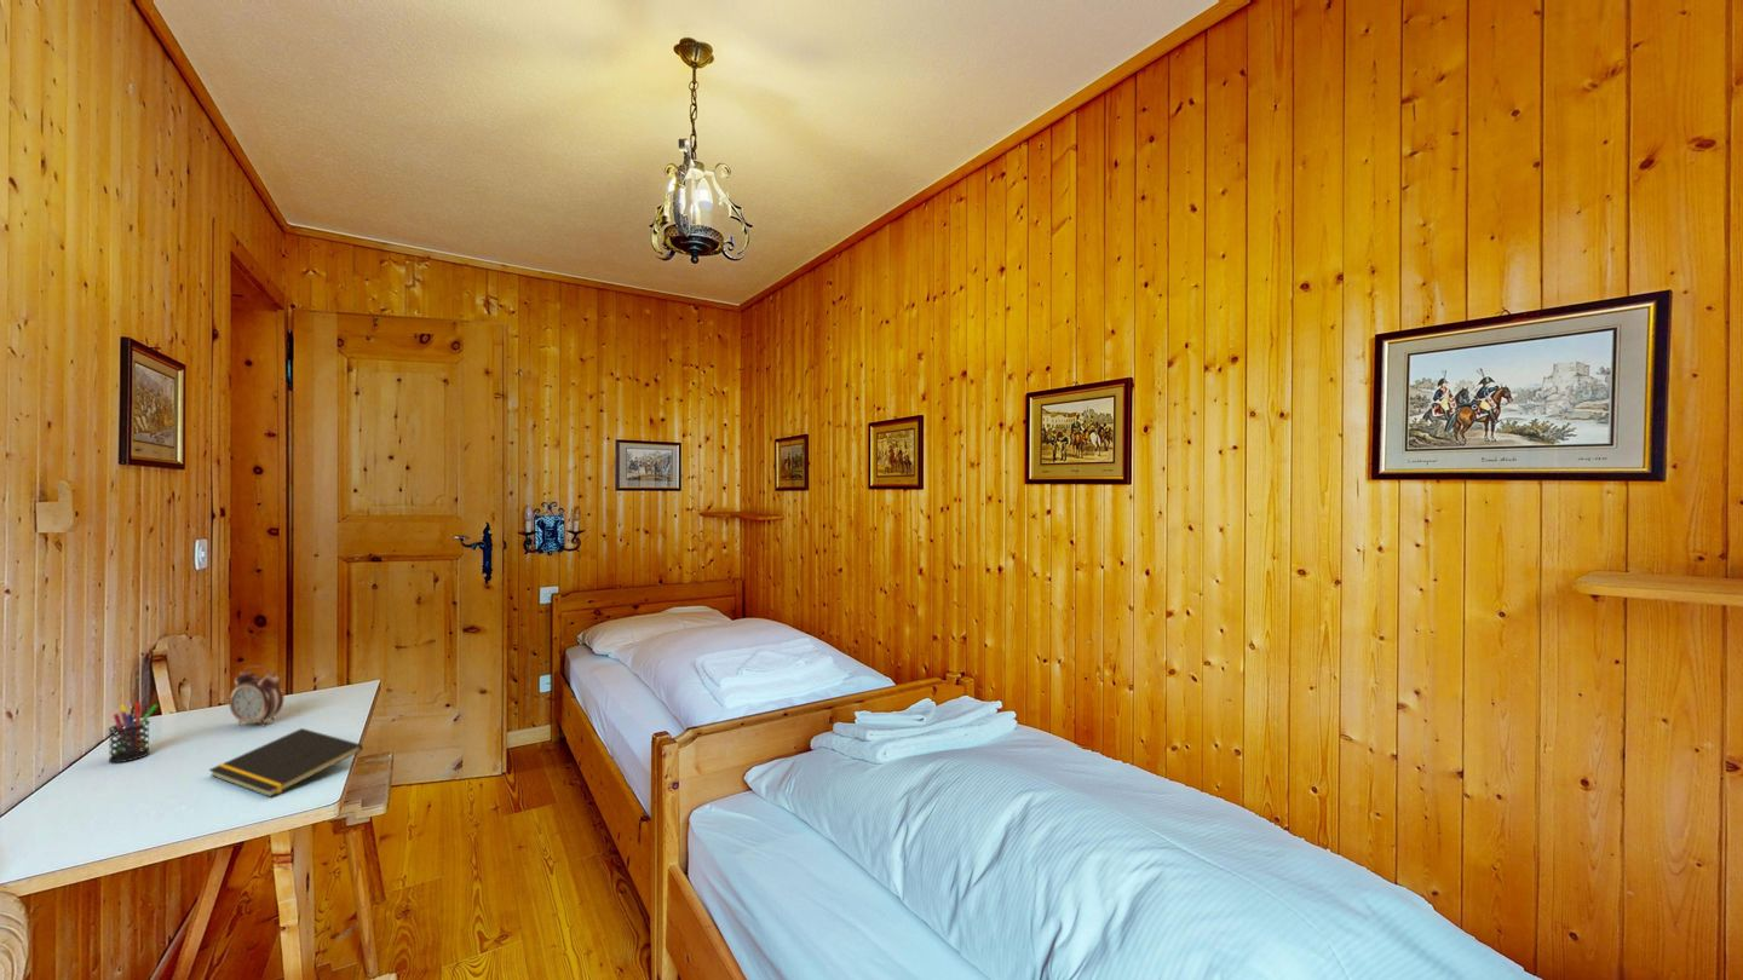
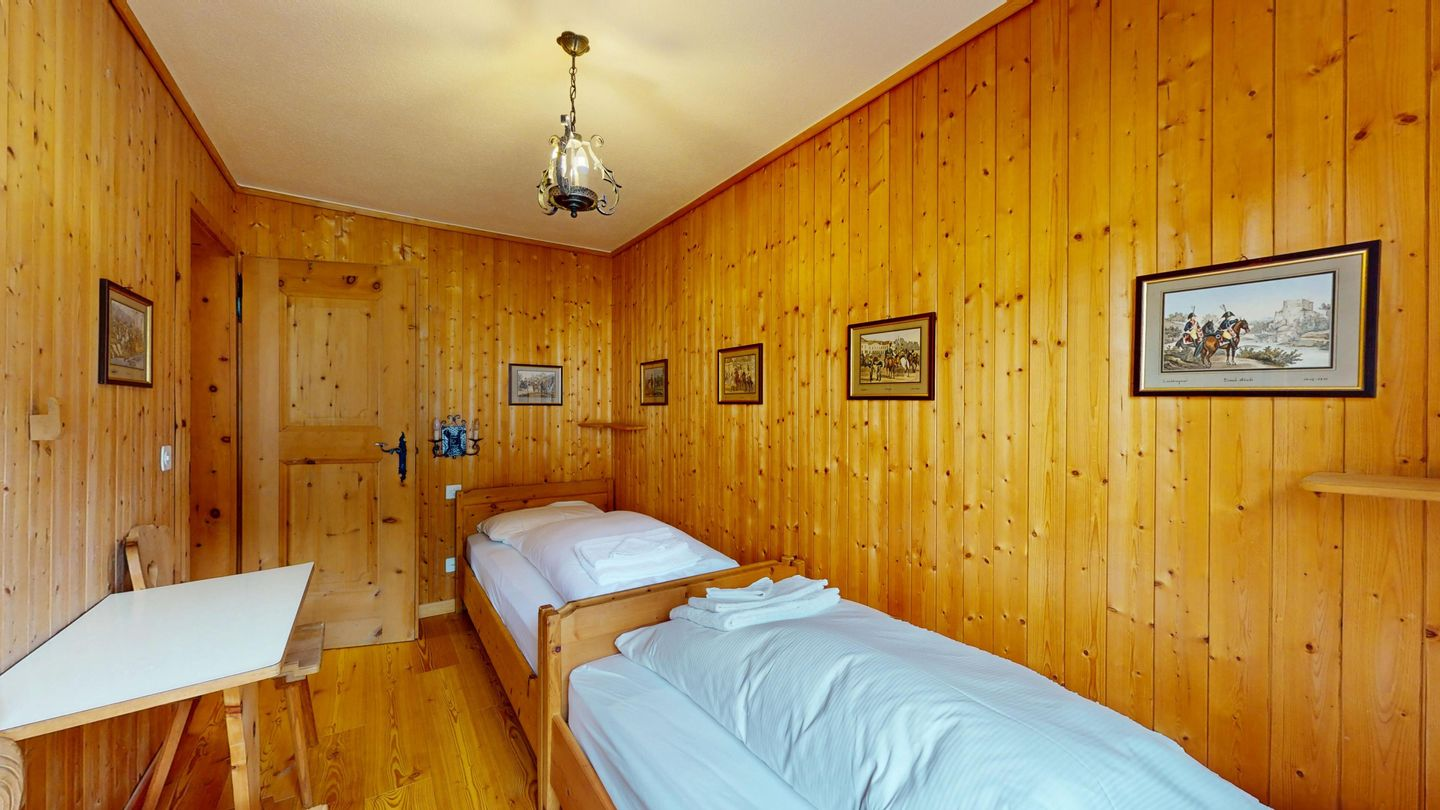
- notepad [208,727,364,799]
- alarm clock [228,664,284,727]
- pen holder [108,701,159,763]
